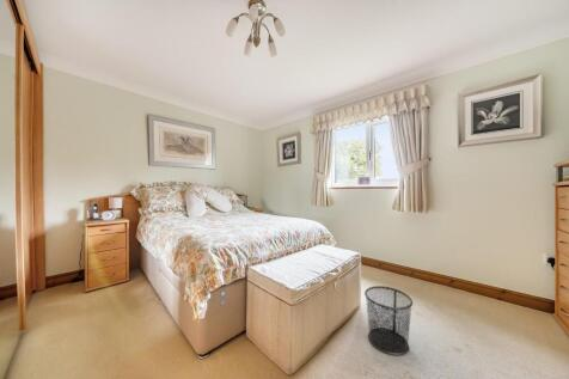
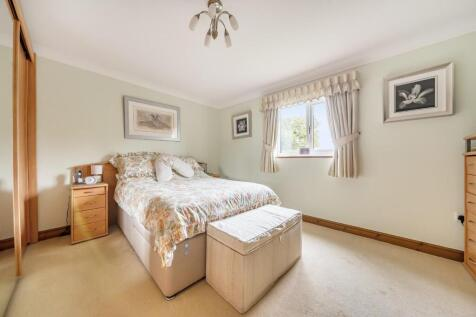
- waste bin [363,285,414,356]
